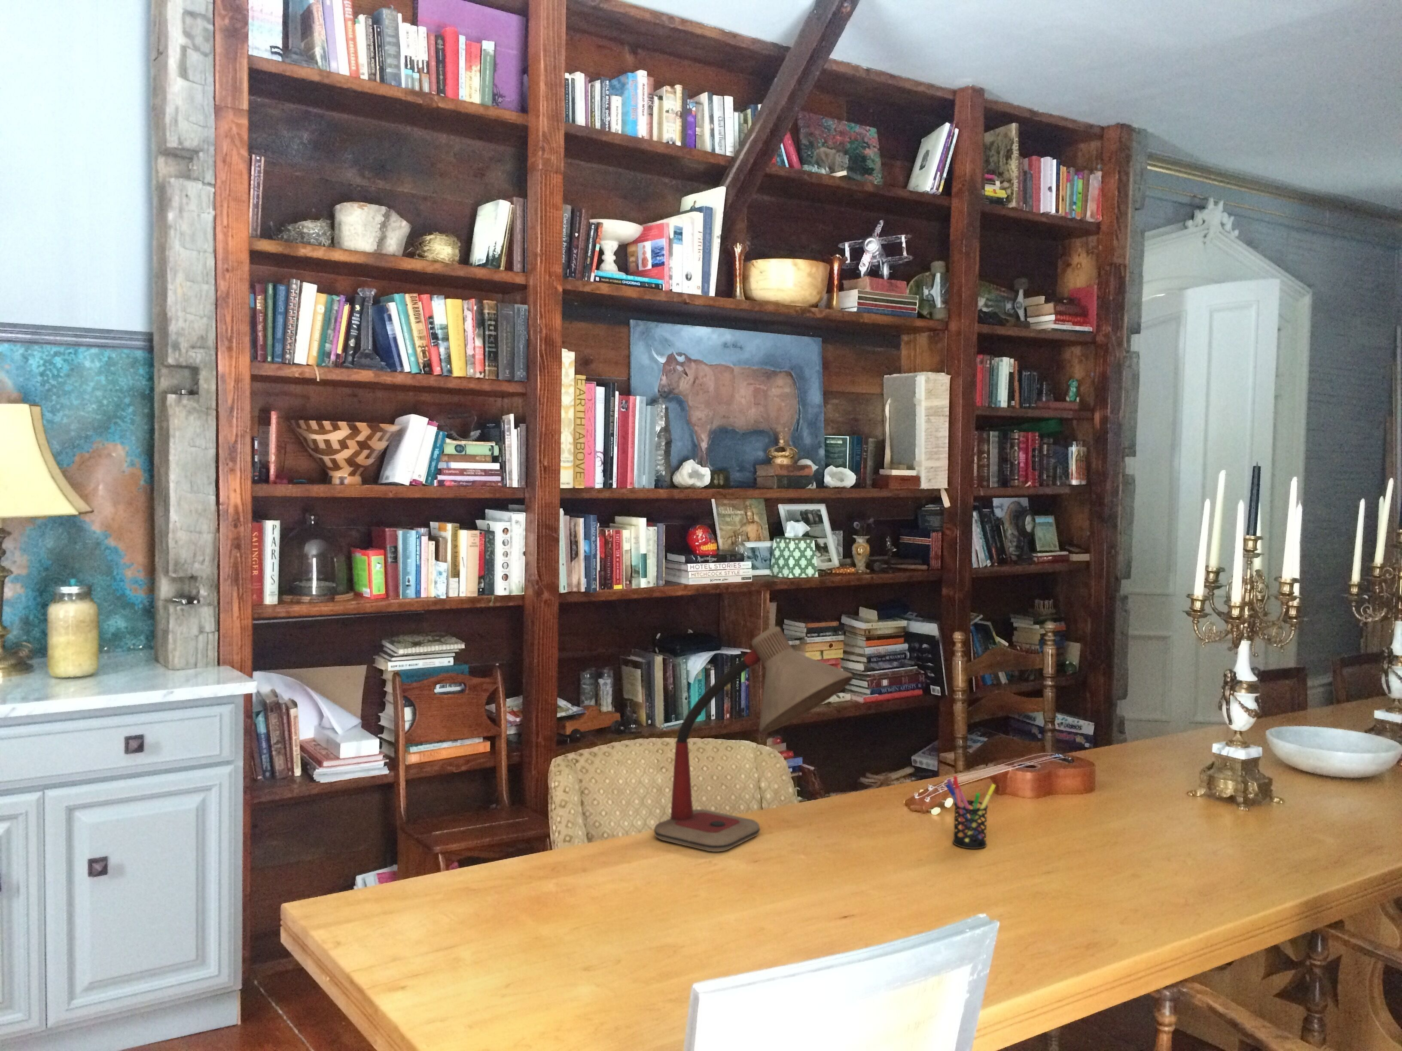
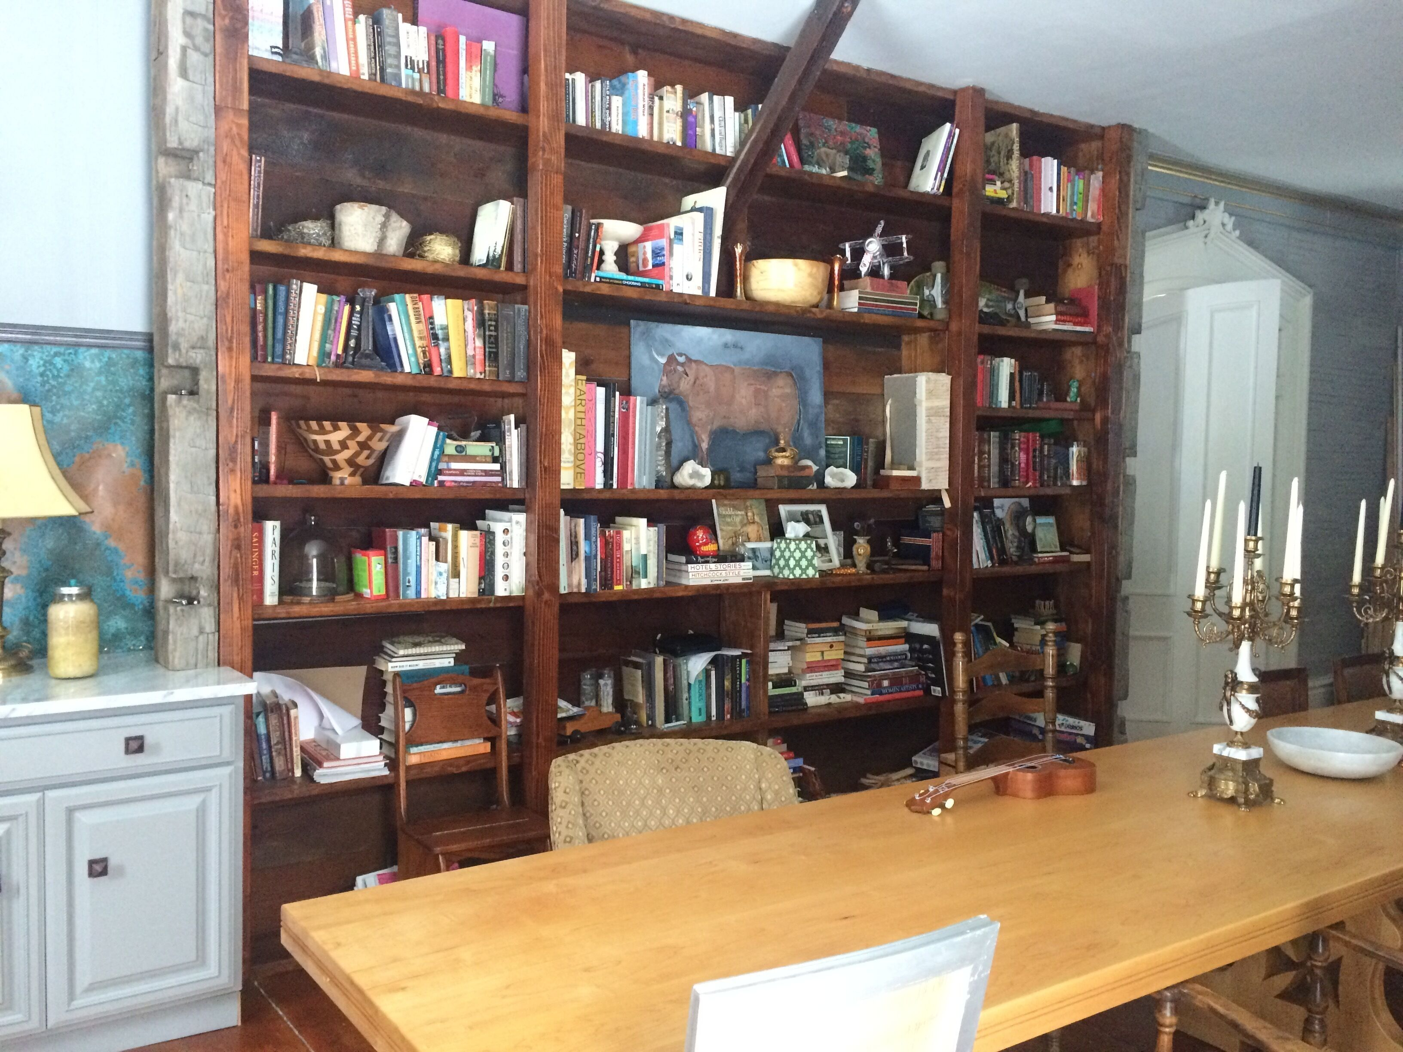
- desk lamp [654,626,854,852]
- pen holder [945,775,997,849]
